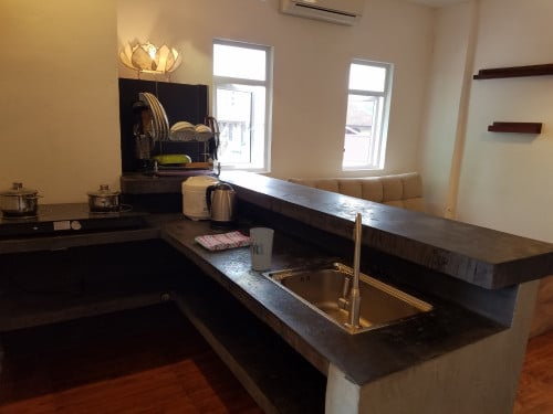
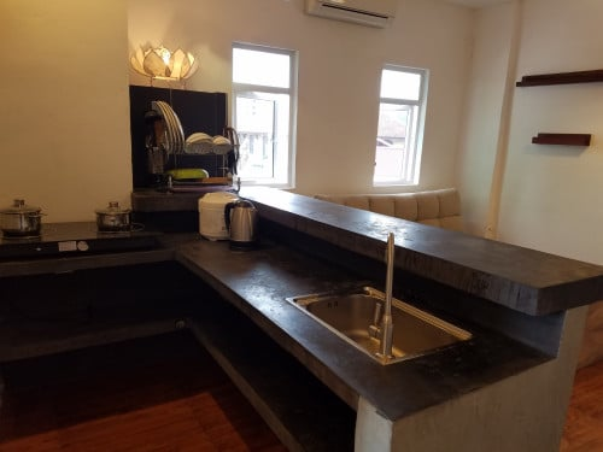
- cup [249,226,274,272]
- dish towel [194,231,251,252]
